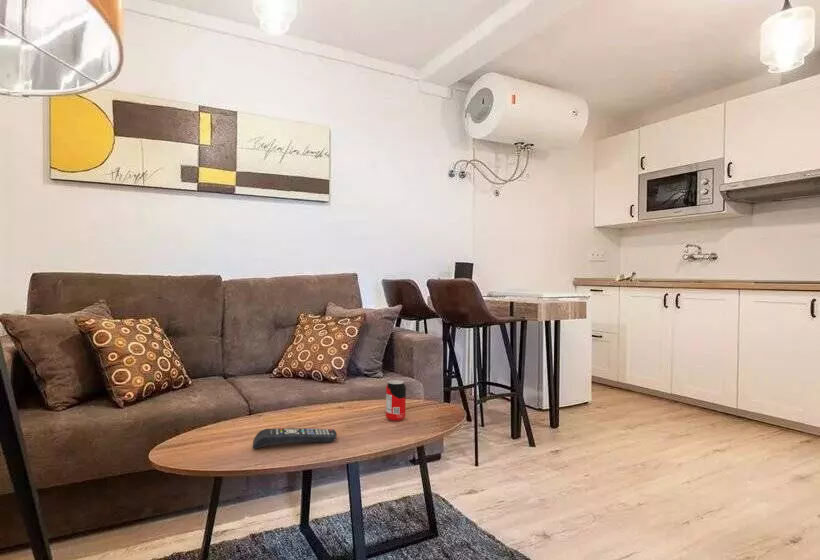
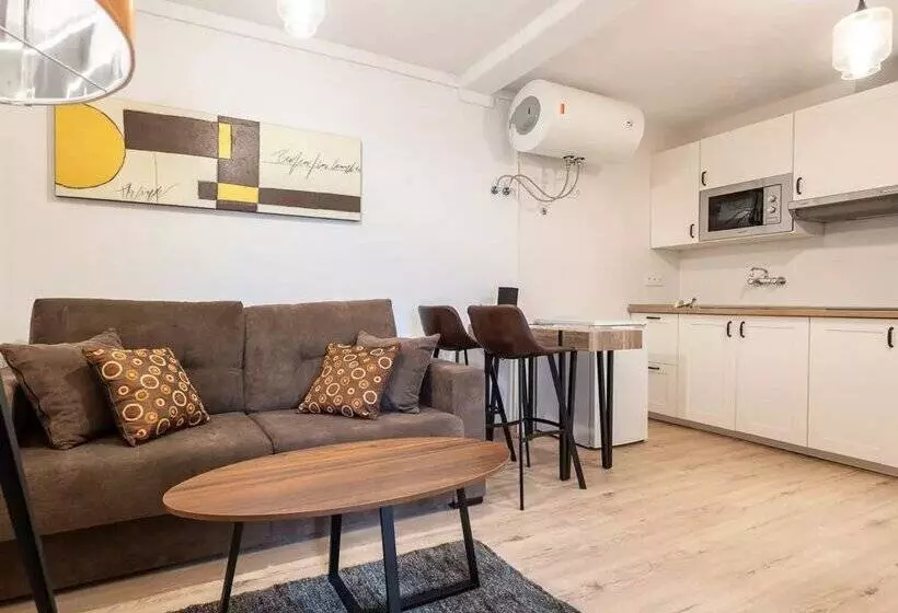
- beverage can [385,379,407,422]
- remote control [252,427,338,449]
